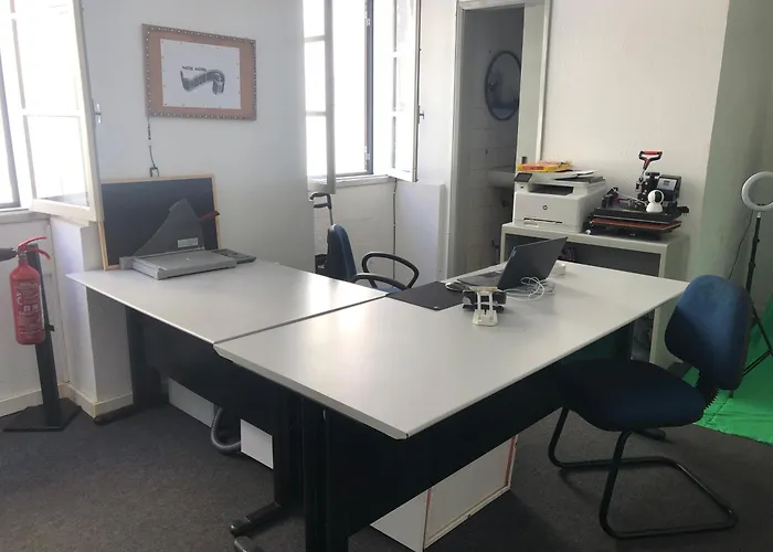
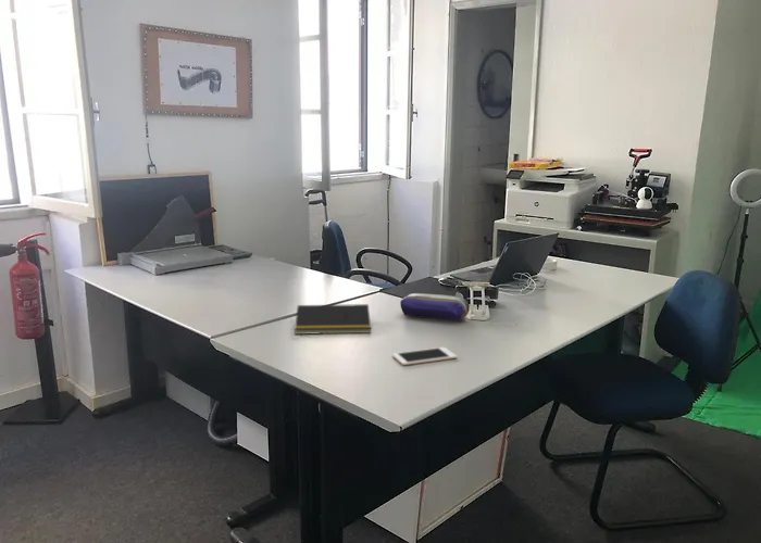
+ cell phone [391,346,458,366]
+ pencil case [399,292,471,321]
+ notepad [294,303,372,336]
